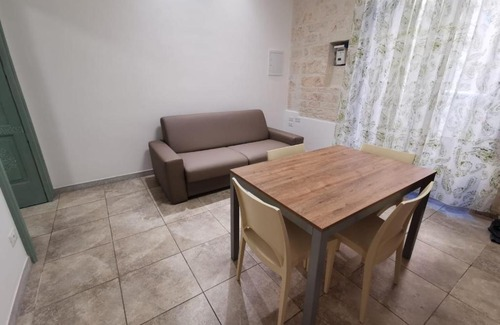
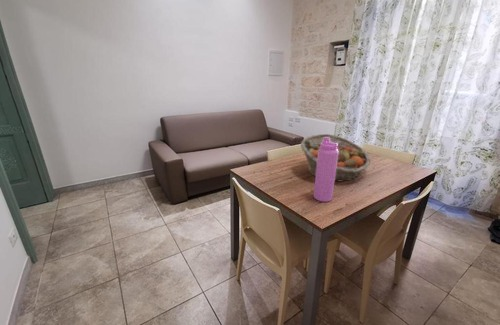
+ fruit basket [300,133,371,182]
+ water bottle [312,137,339,203]
